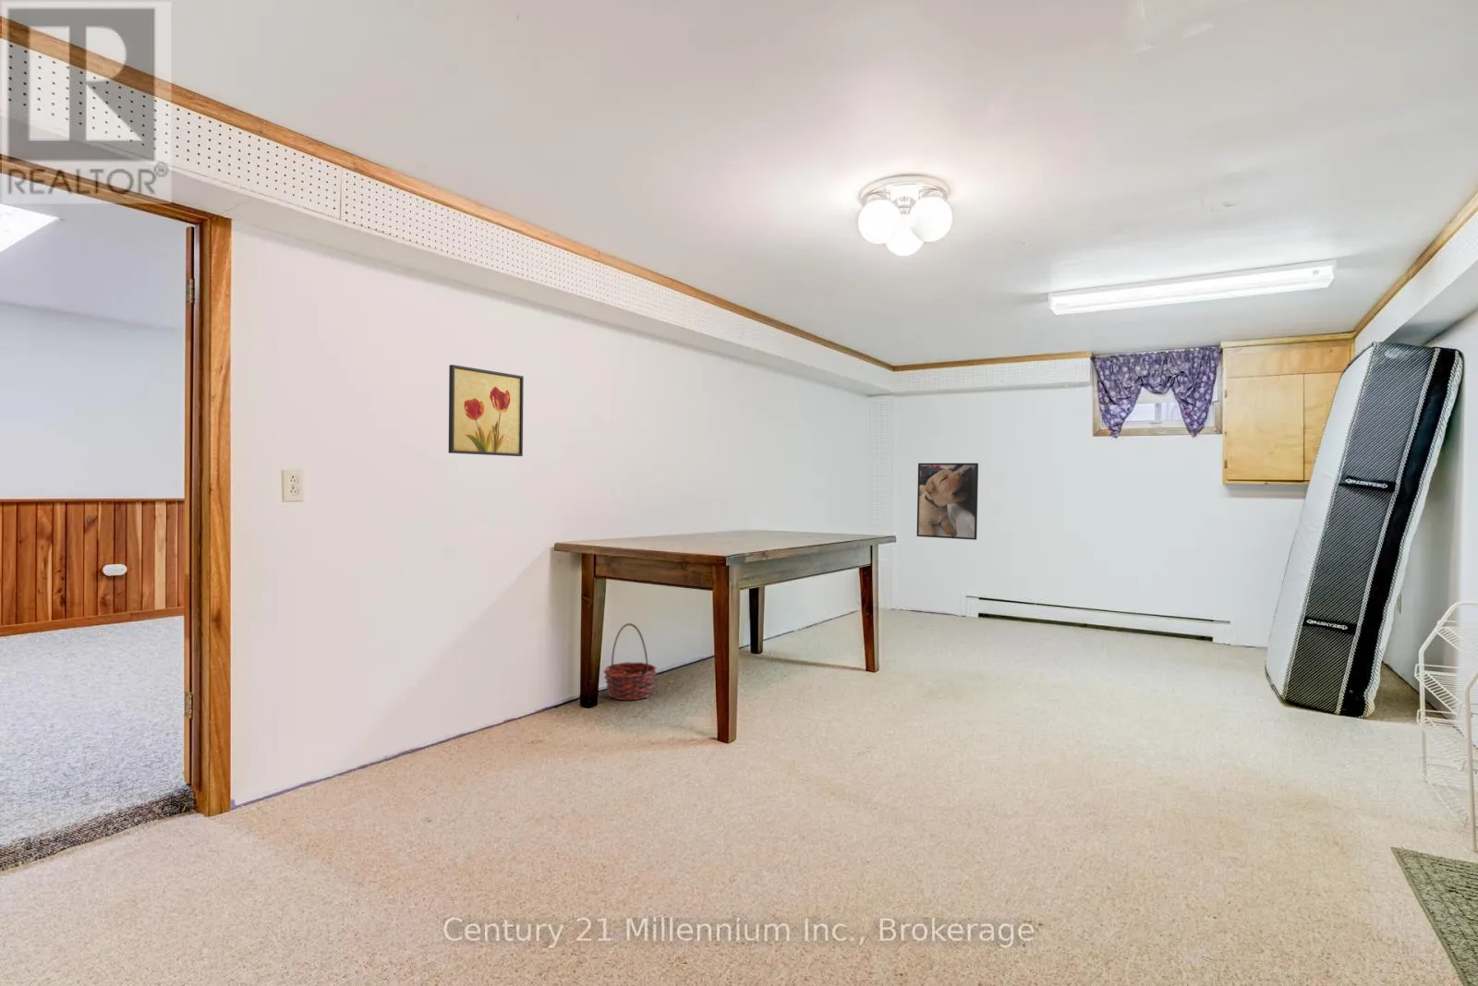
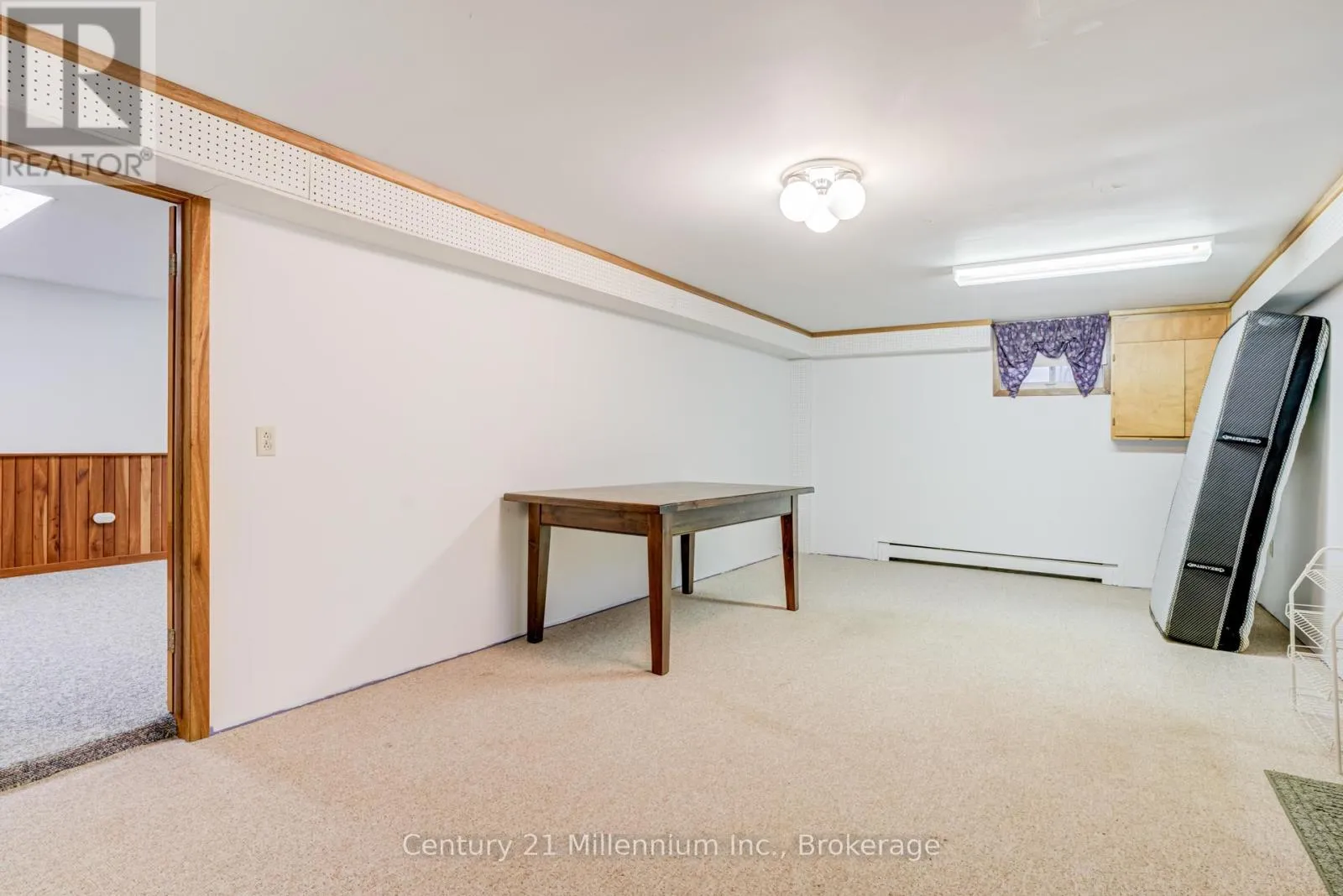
- wall art [448,364,525,457]
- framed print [916,462,979,541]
- basket [602,622,658,702]
